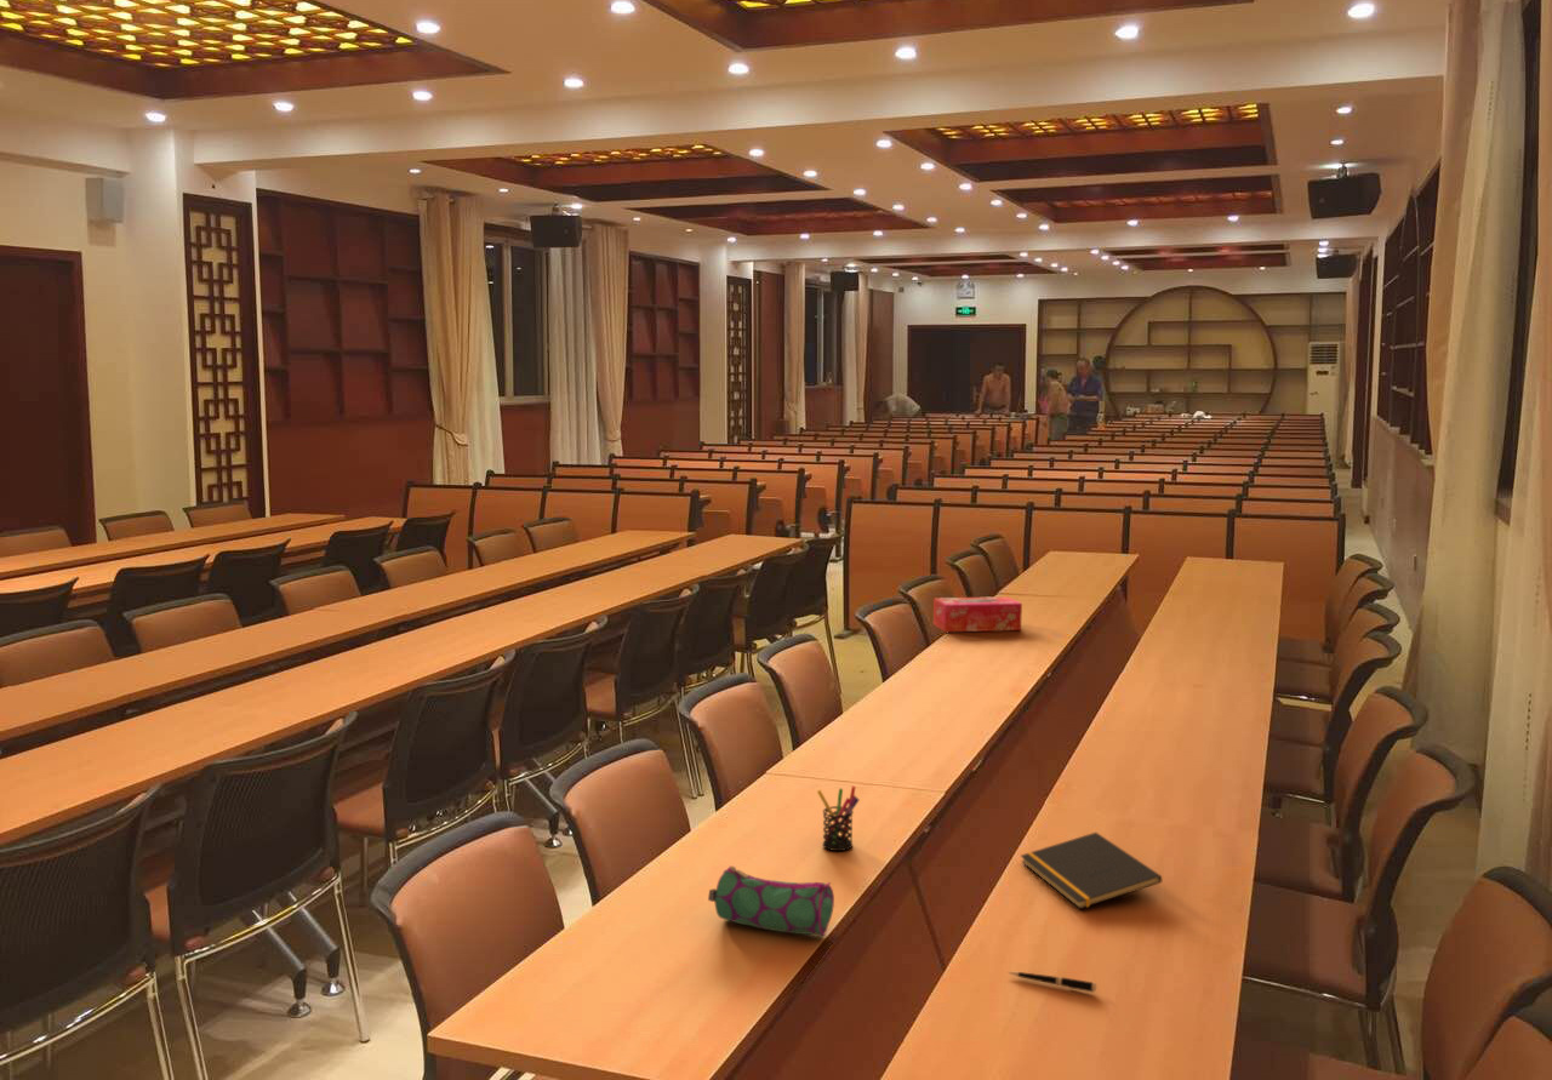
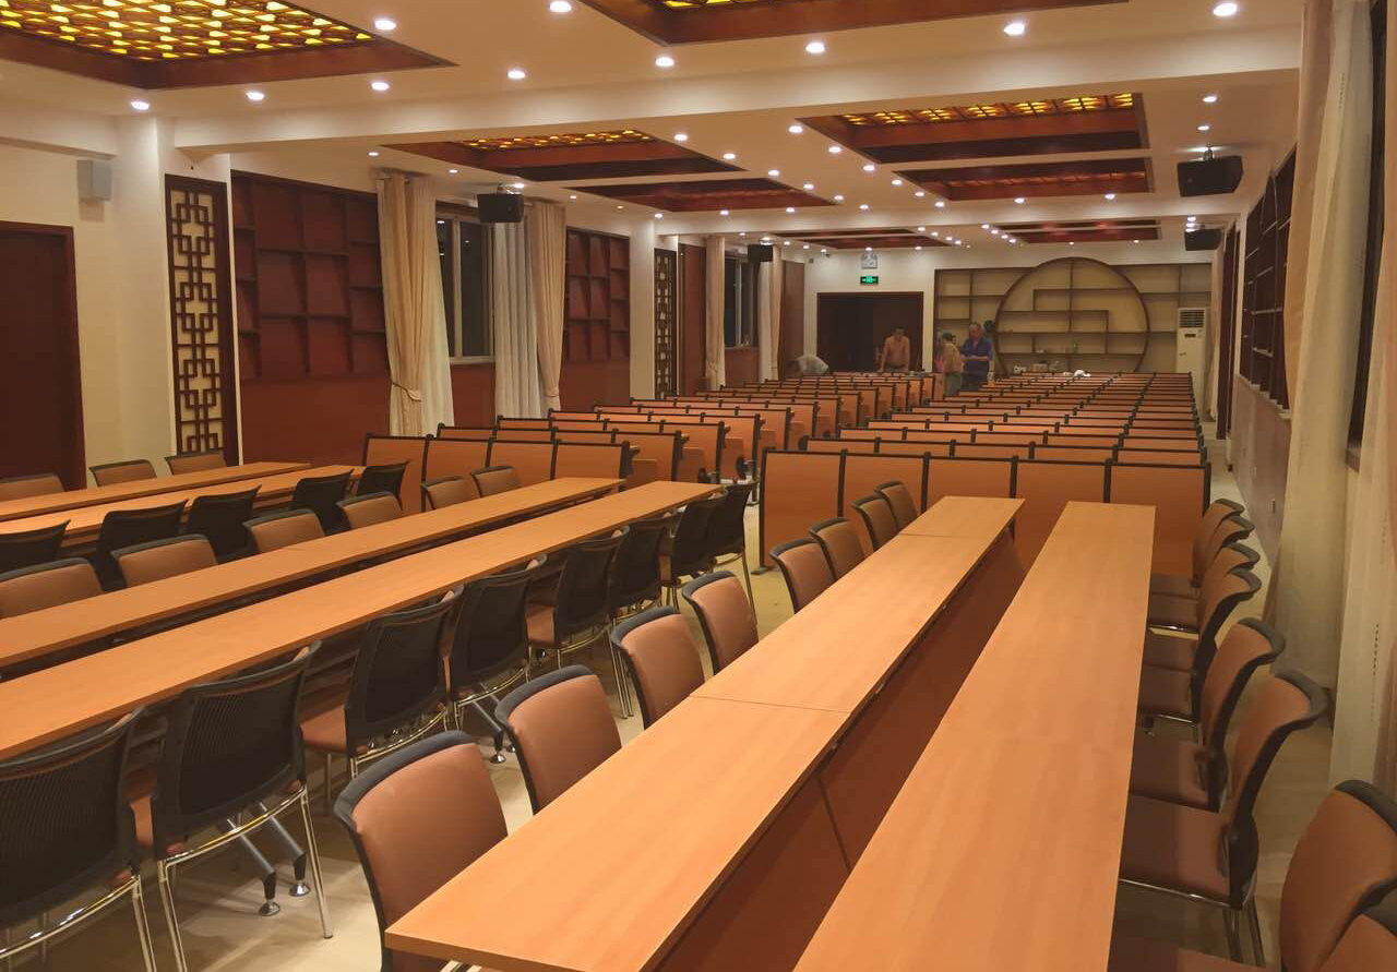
- pen [1006,971,1097,993]
- pen holder [816,784,860,852]
- tissue box [932,595,1023,633]
- notepad [1020,832,1163,910]
- pencil case [707,865,835,938]
